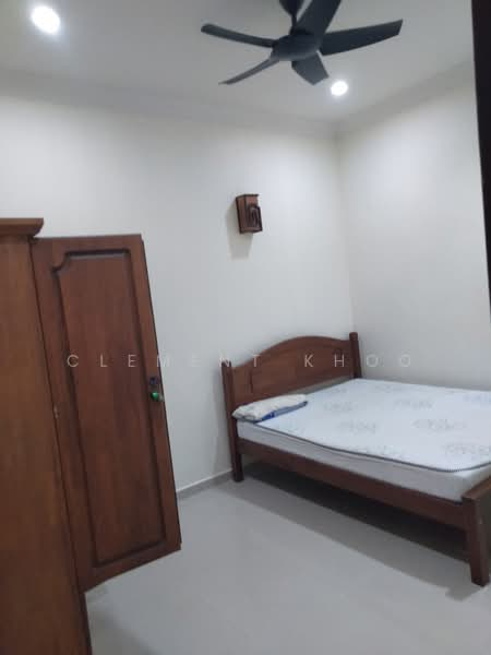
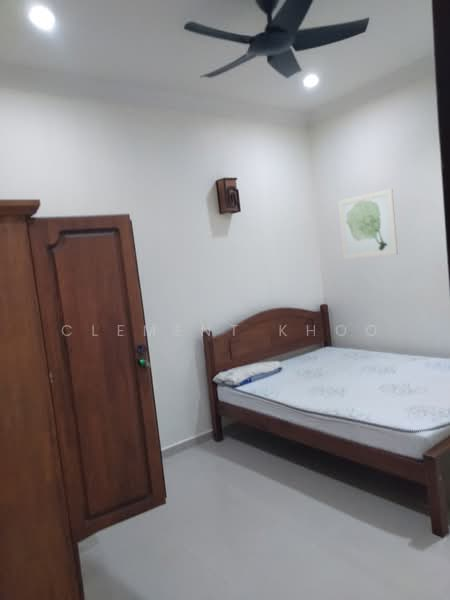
+ wall art [337,188,398,260]
